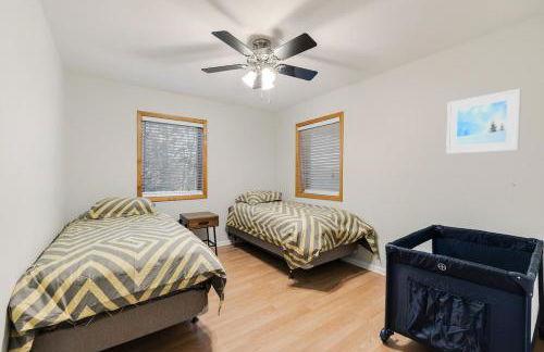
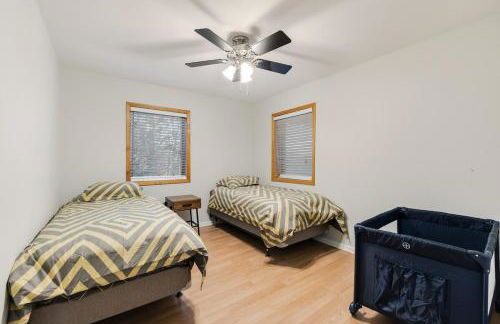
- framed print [445,88,522,154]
